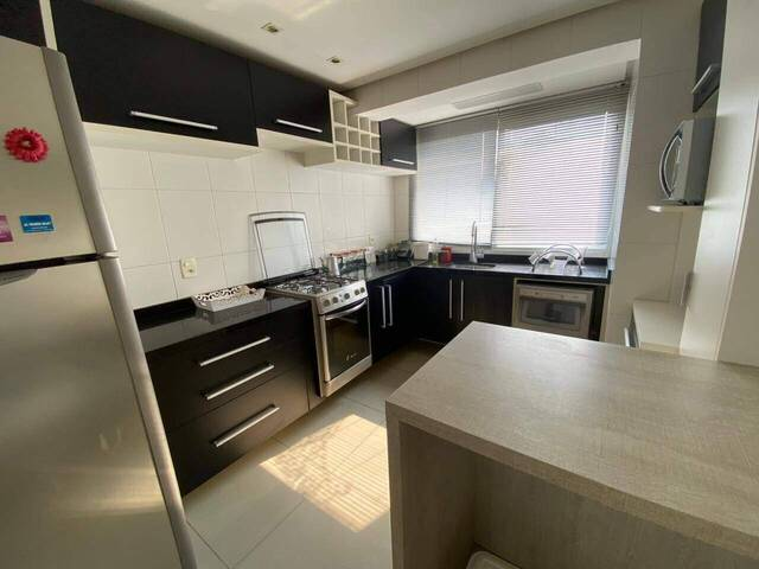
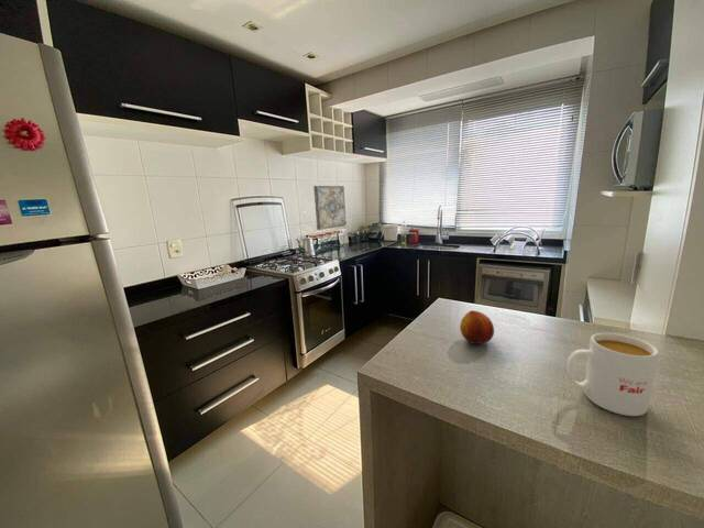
+ mug [565,332,660,417]
+ fruit [459,309,495,345]
+ wall art [312,185,348,231]
